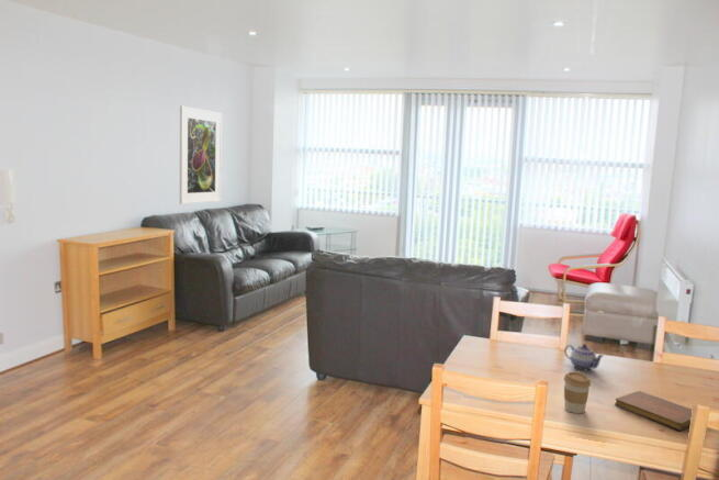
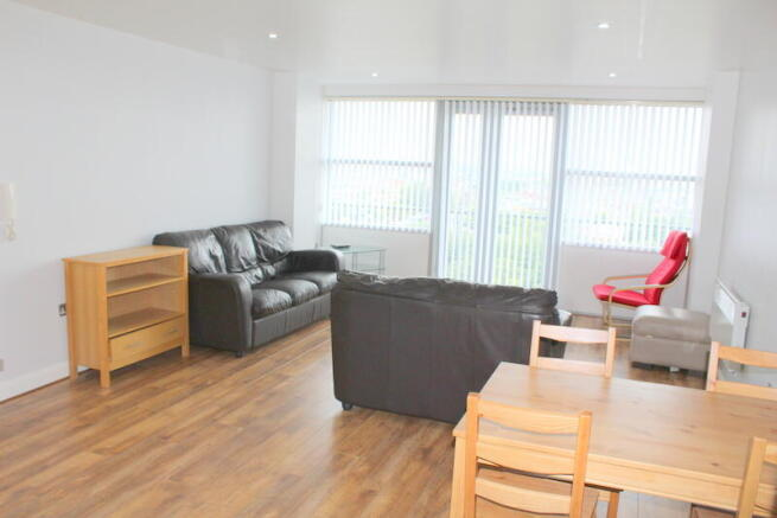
- teapot [563,343,605,371]
- coffee cup [563,371,592,414]
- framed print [179,104,223,205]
- notebook [614,390,693,432]
